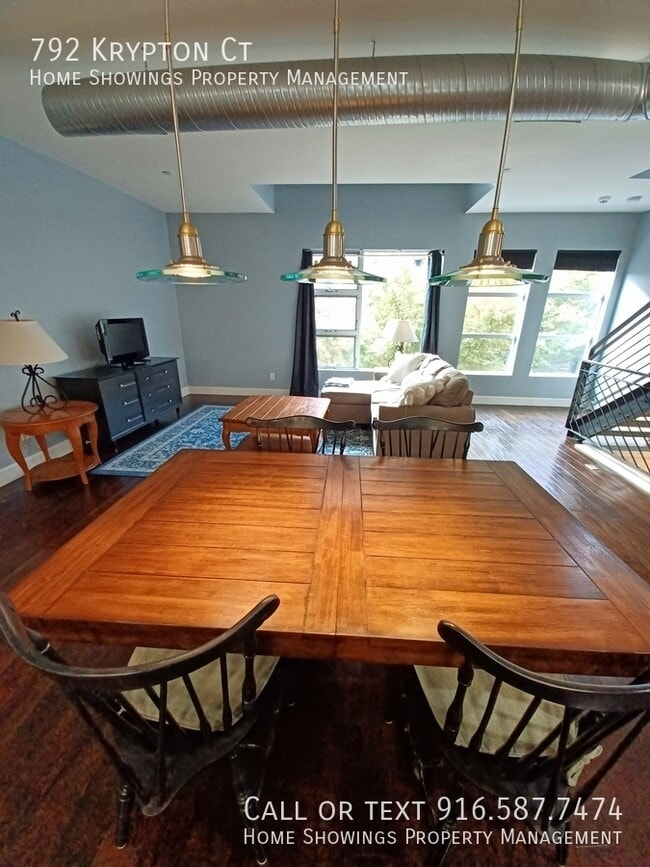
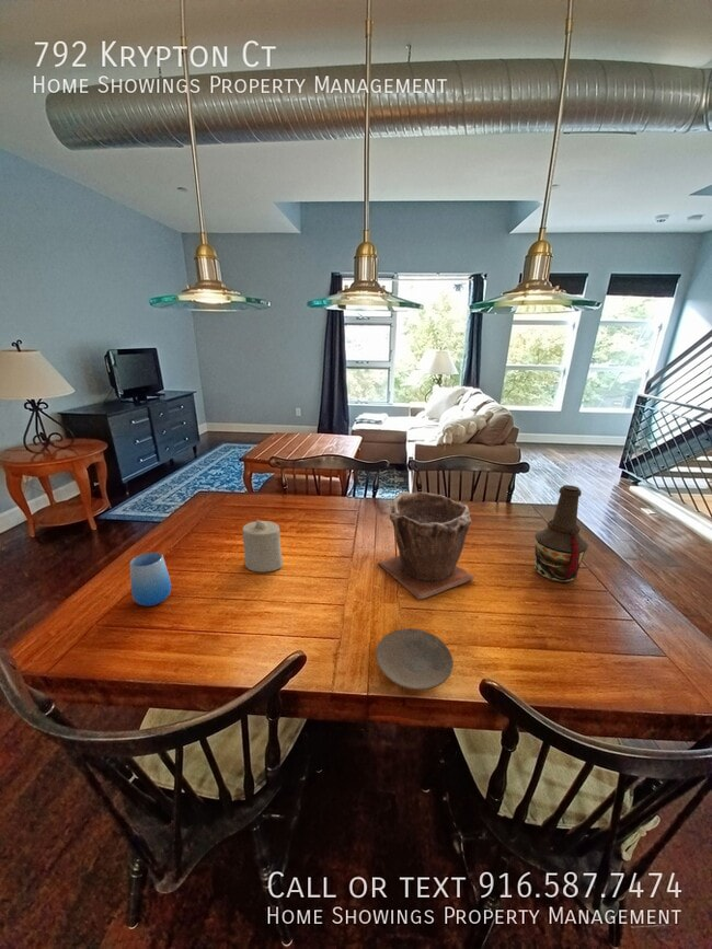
+ cup [129,552,172,607]
+ candle [241,518,284,572]
+ plant pot [377,490,475,600]
+ plate [375,627,455,691]
+ bottle [533,484,589,583]
